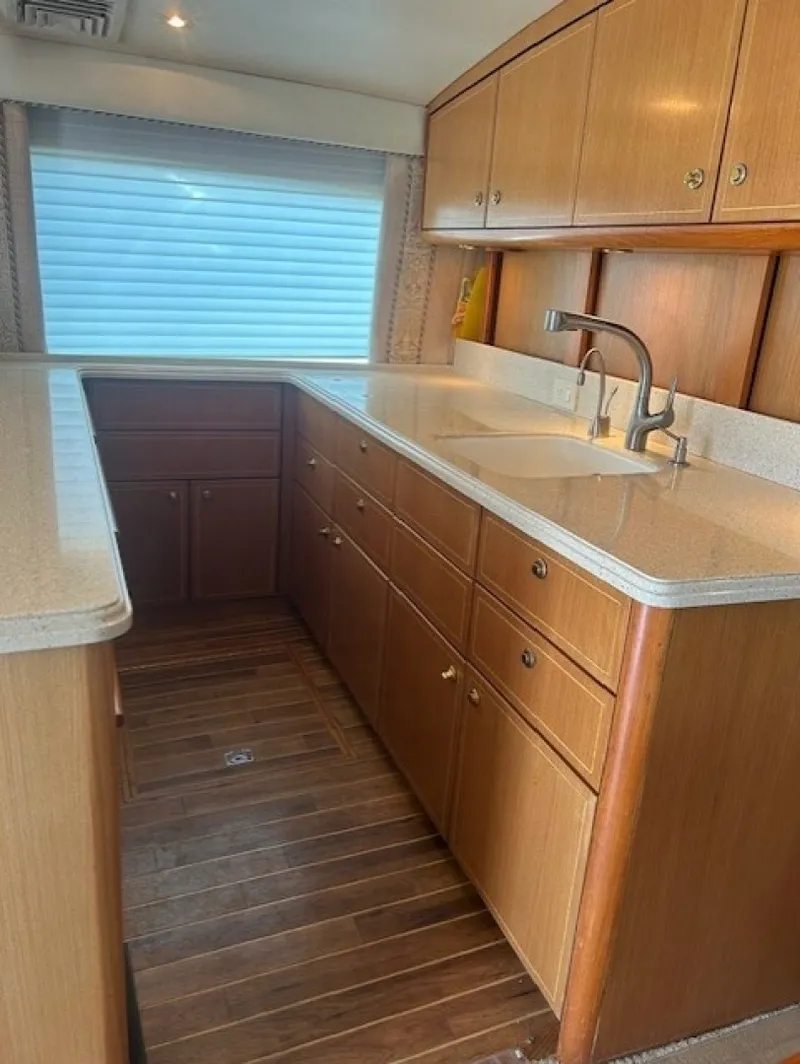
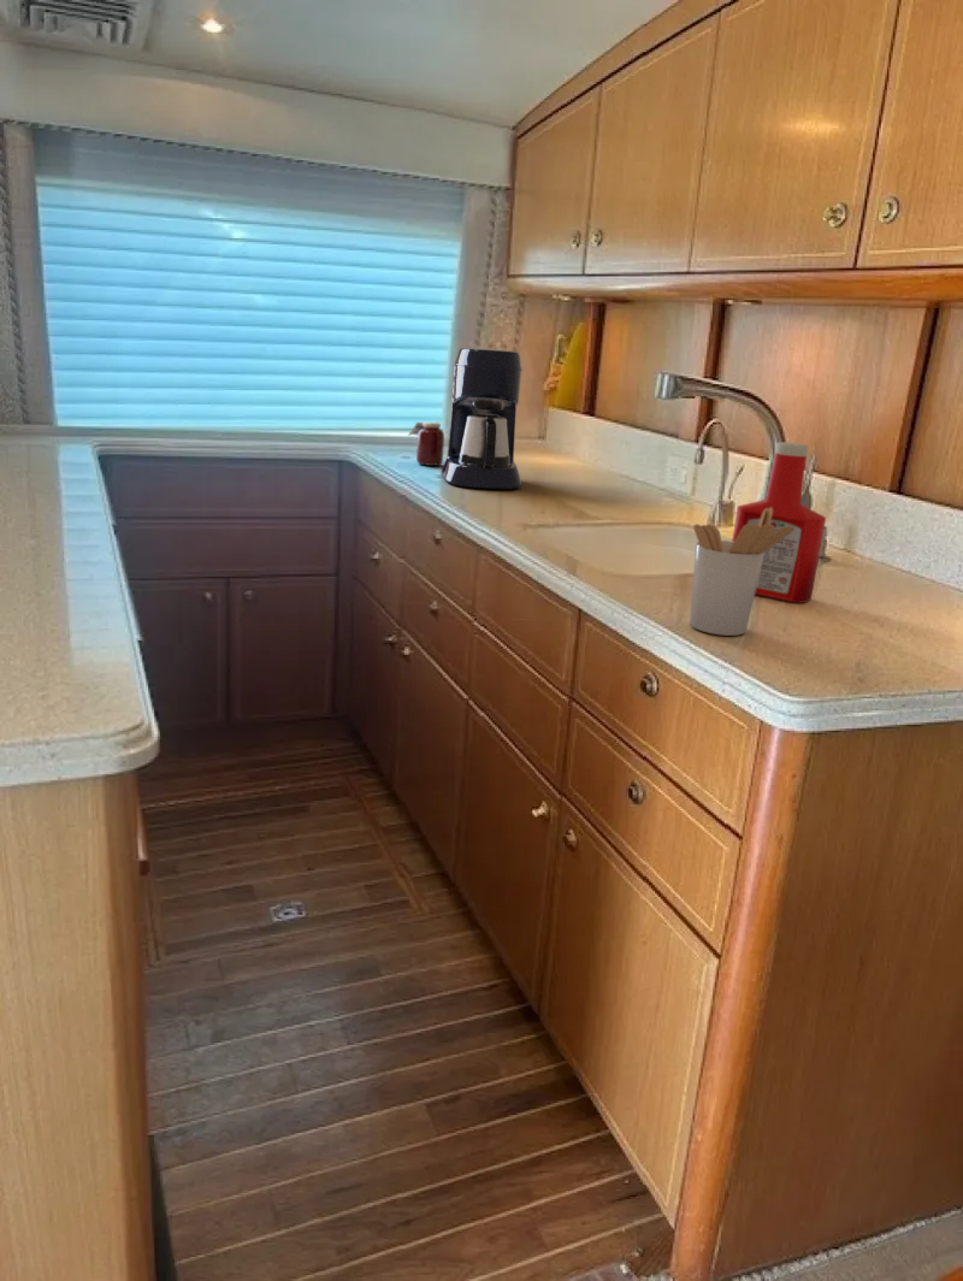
+ utensil holder [689,508,794,637]
+ coffee maker [439,347,524,490]
+ soap bottle [731,441,827,604]
+ jar [407,420,445,467]
